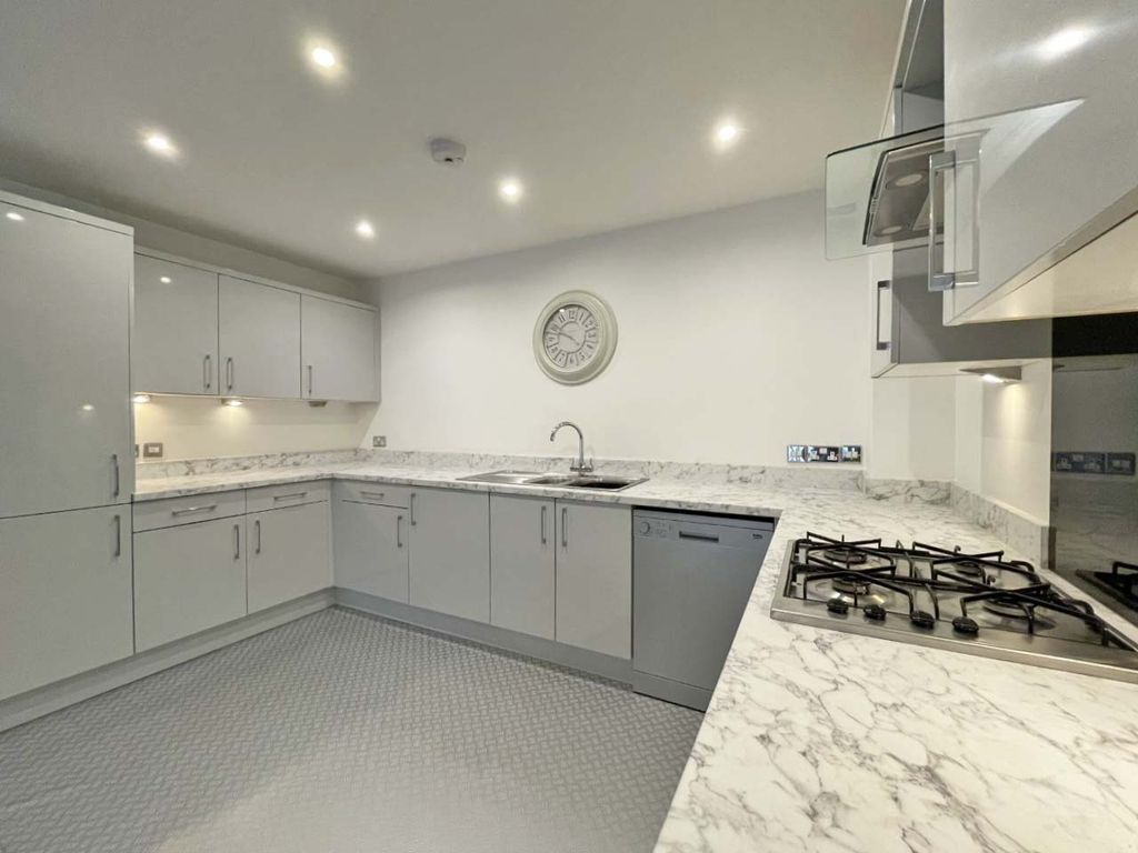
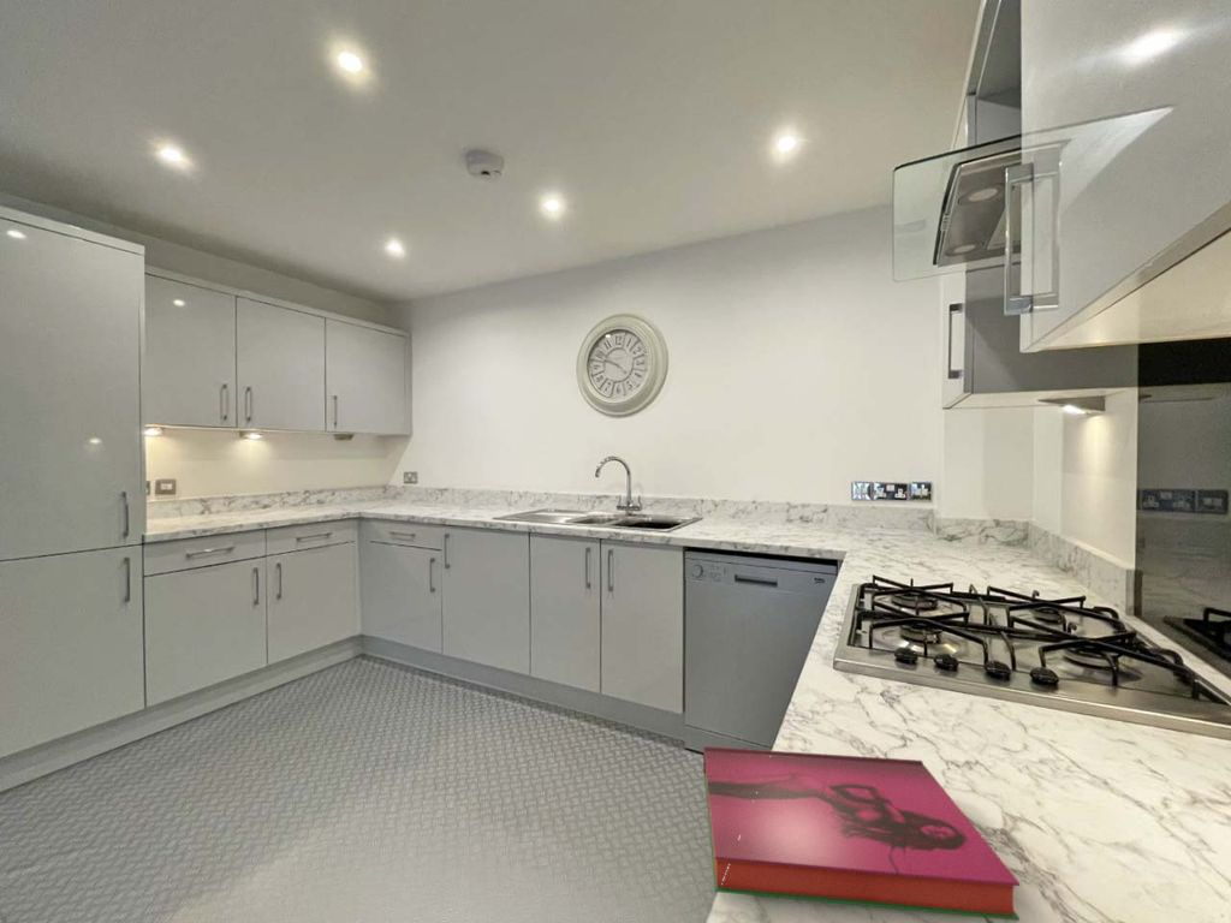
+ hardback book [702,745,1022,922]
